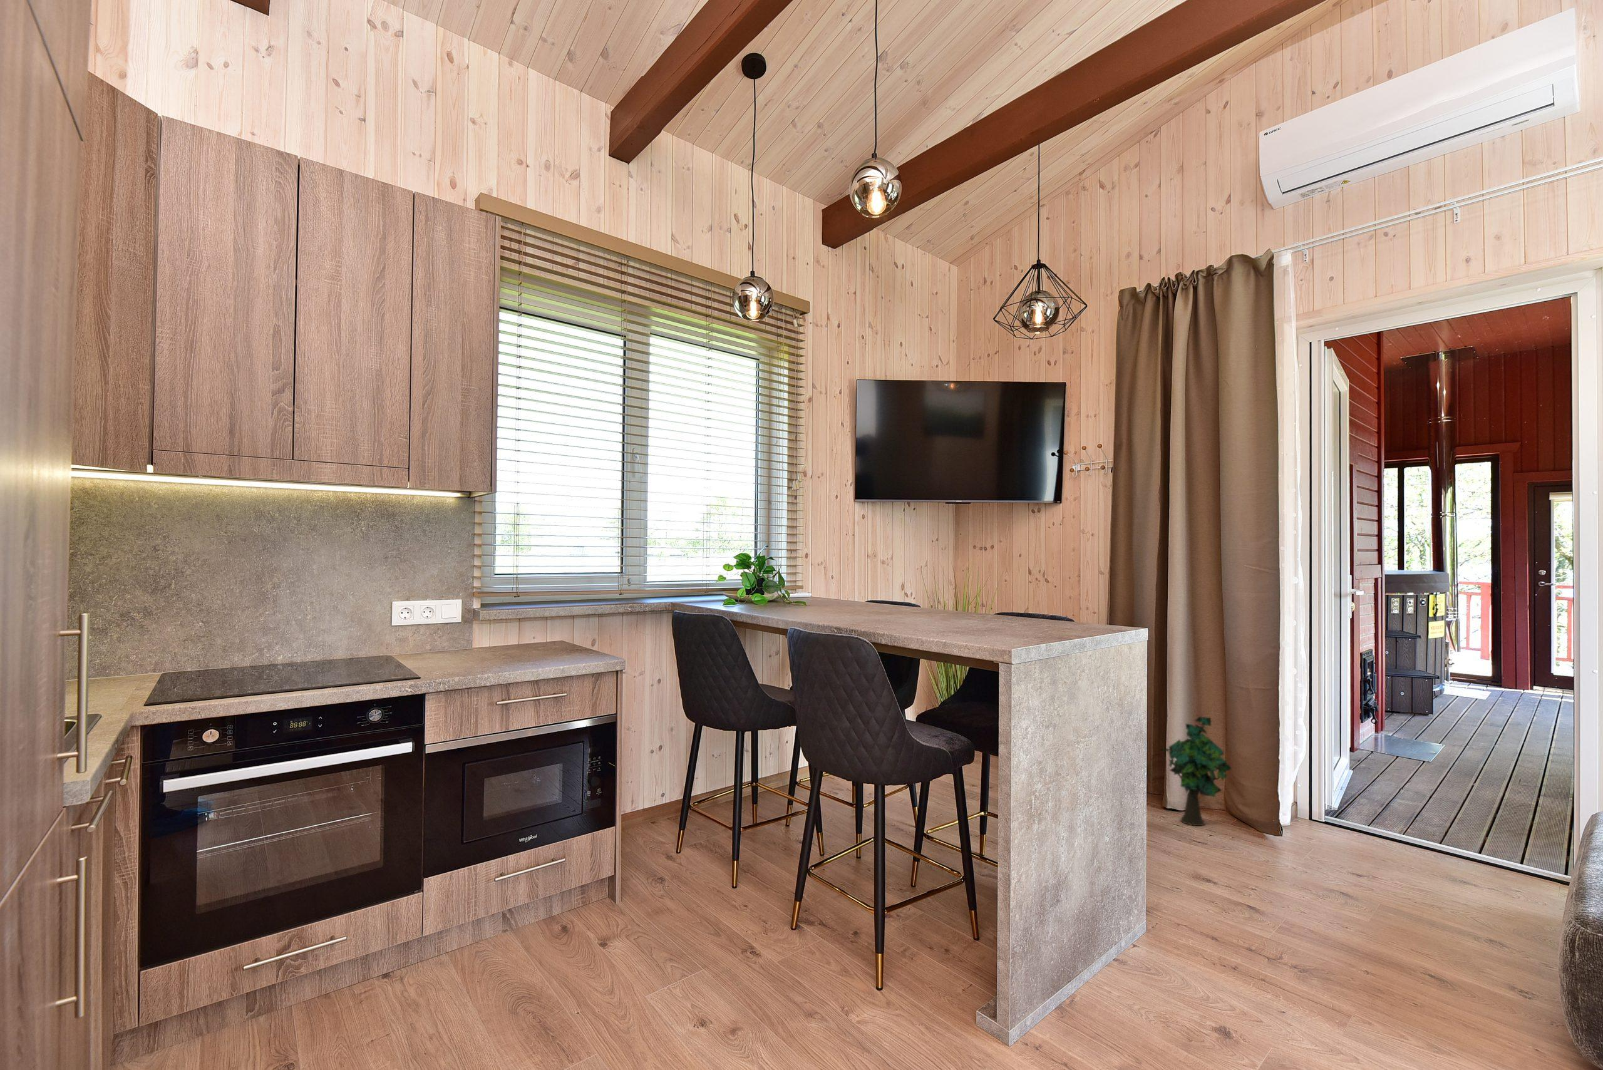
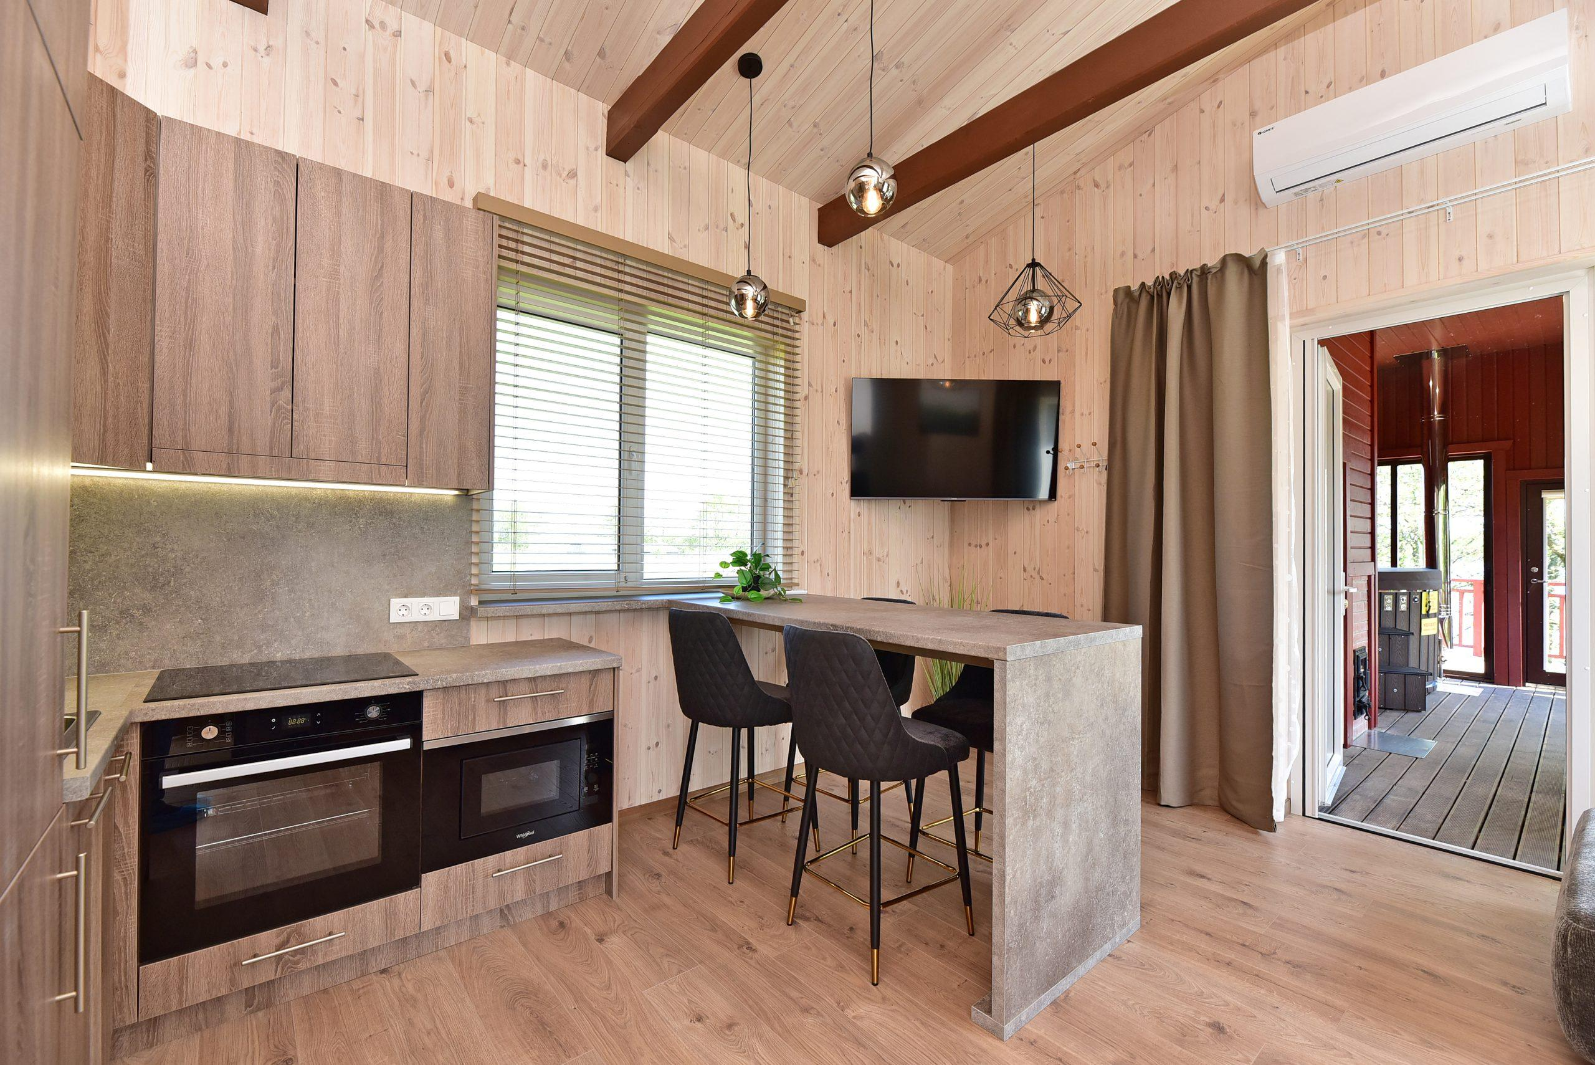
- decorative plant [1159,715,1233,826]
